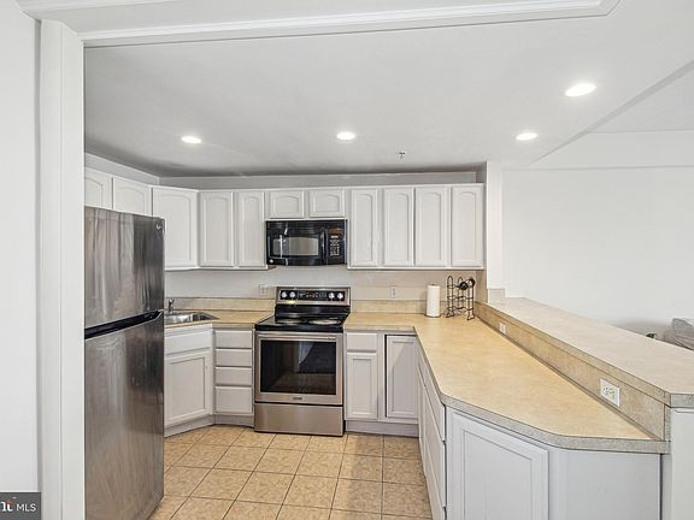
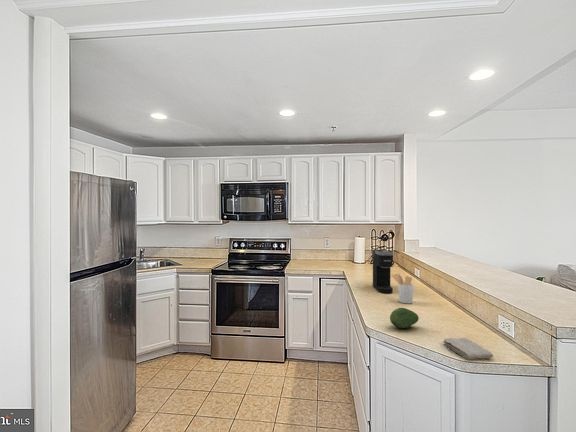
+ fruit [389,307,420,329]
+ washcloth [443,337,494,360]
+ coffee maker [372,249,394,294]
+ utensil holder [390,273,415,304]
